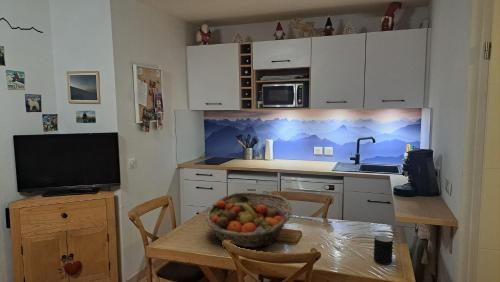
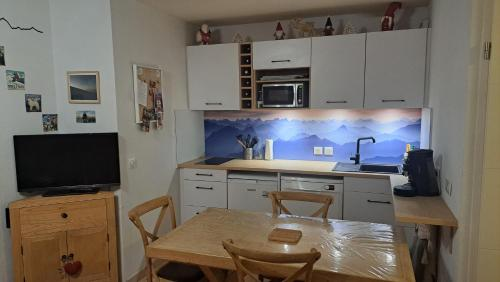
- fruit basket [204,192,293,248]
- mug [373,235,394,265]
